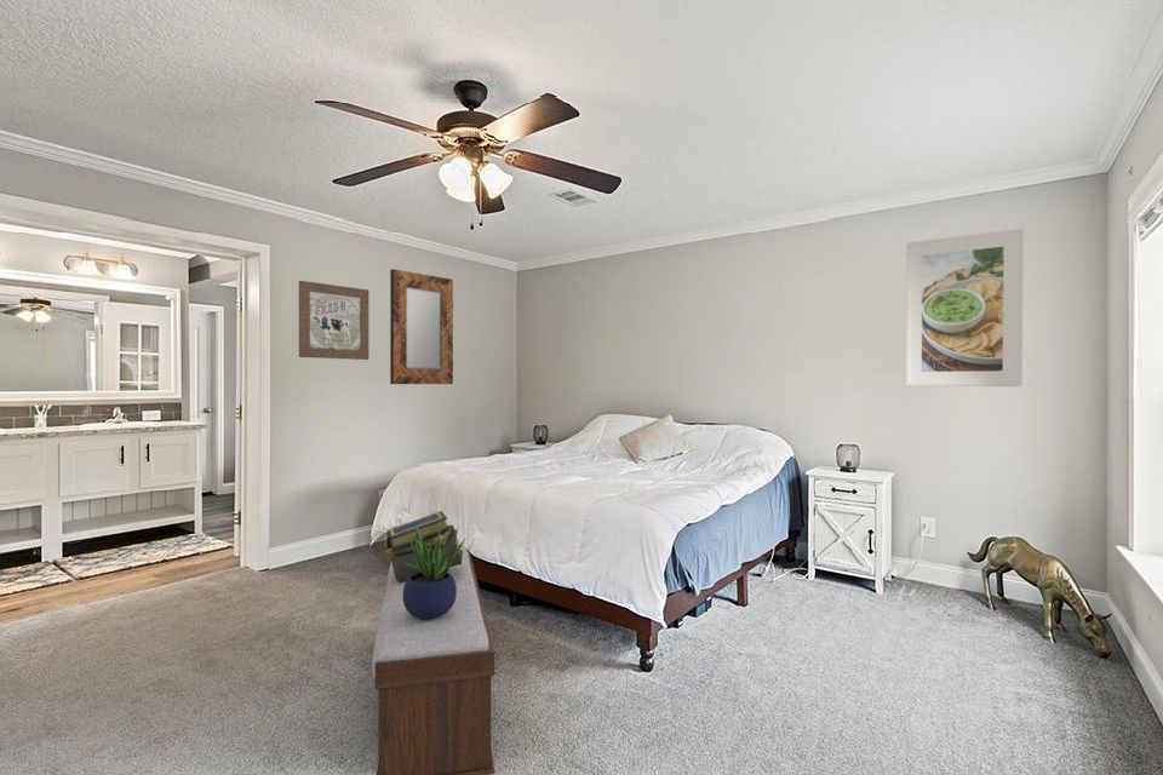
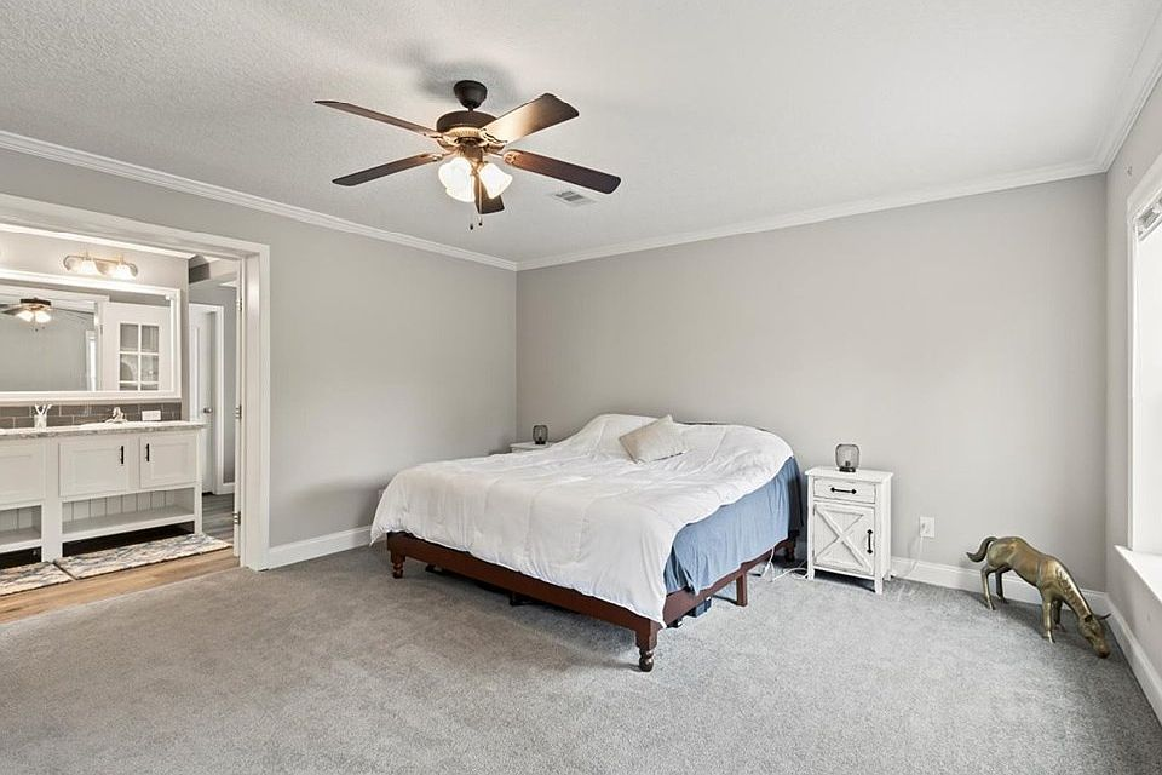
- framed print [904,228,1025,388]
- wall art [298,280,369,361]
- home mirror [389,268,454,385]
- stack of books [384,510,463,581]
- potted plant [403,527,468,619]
- bench [371,547,495,775]
